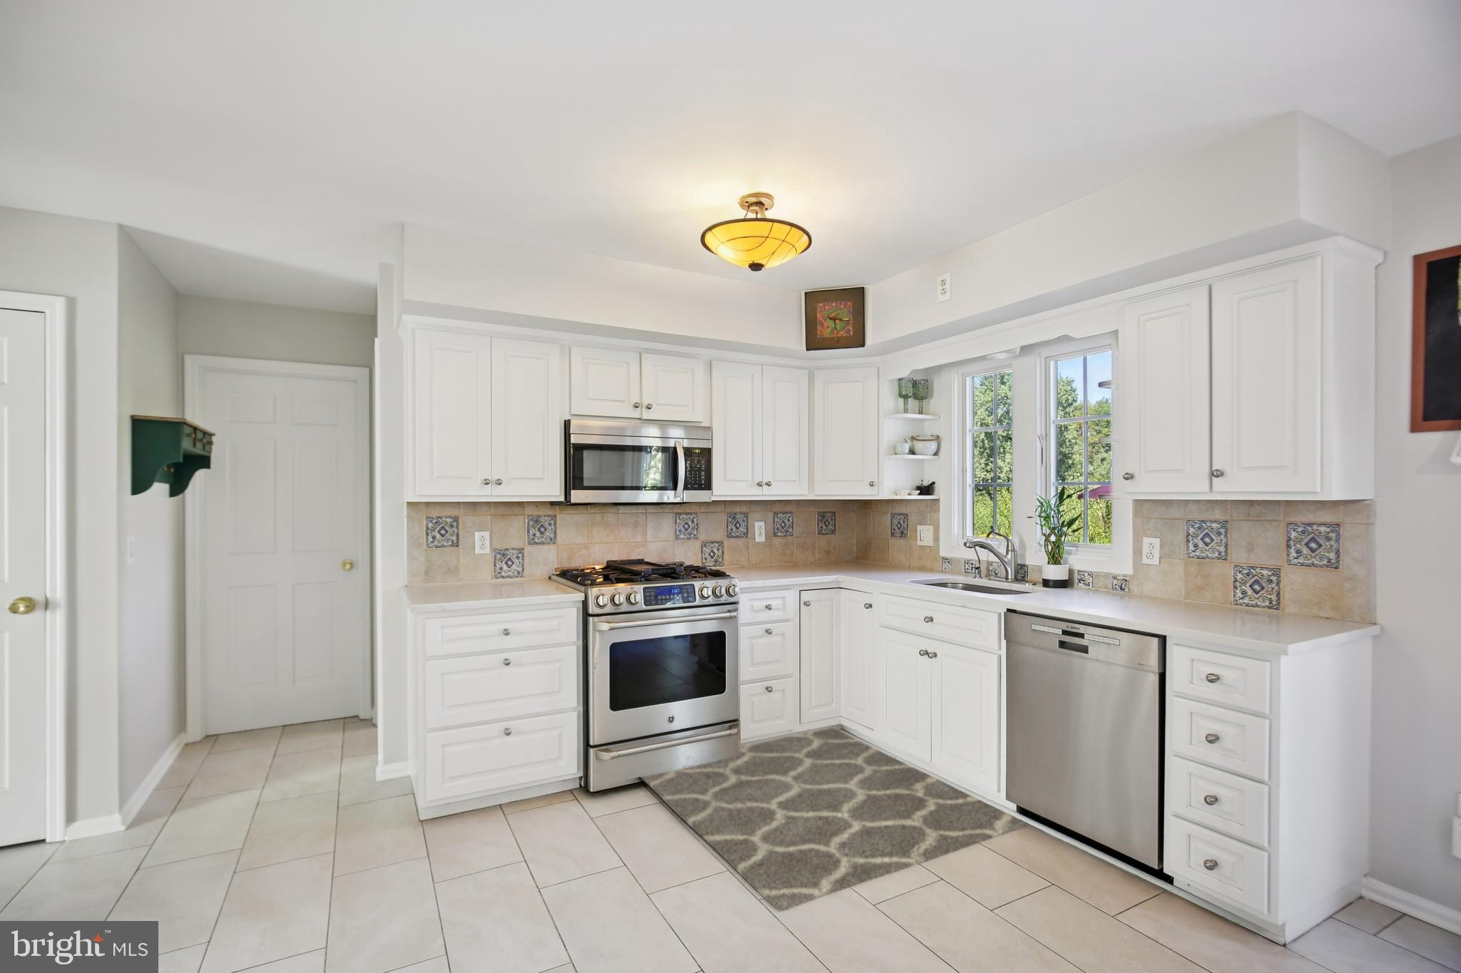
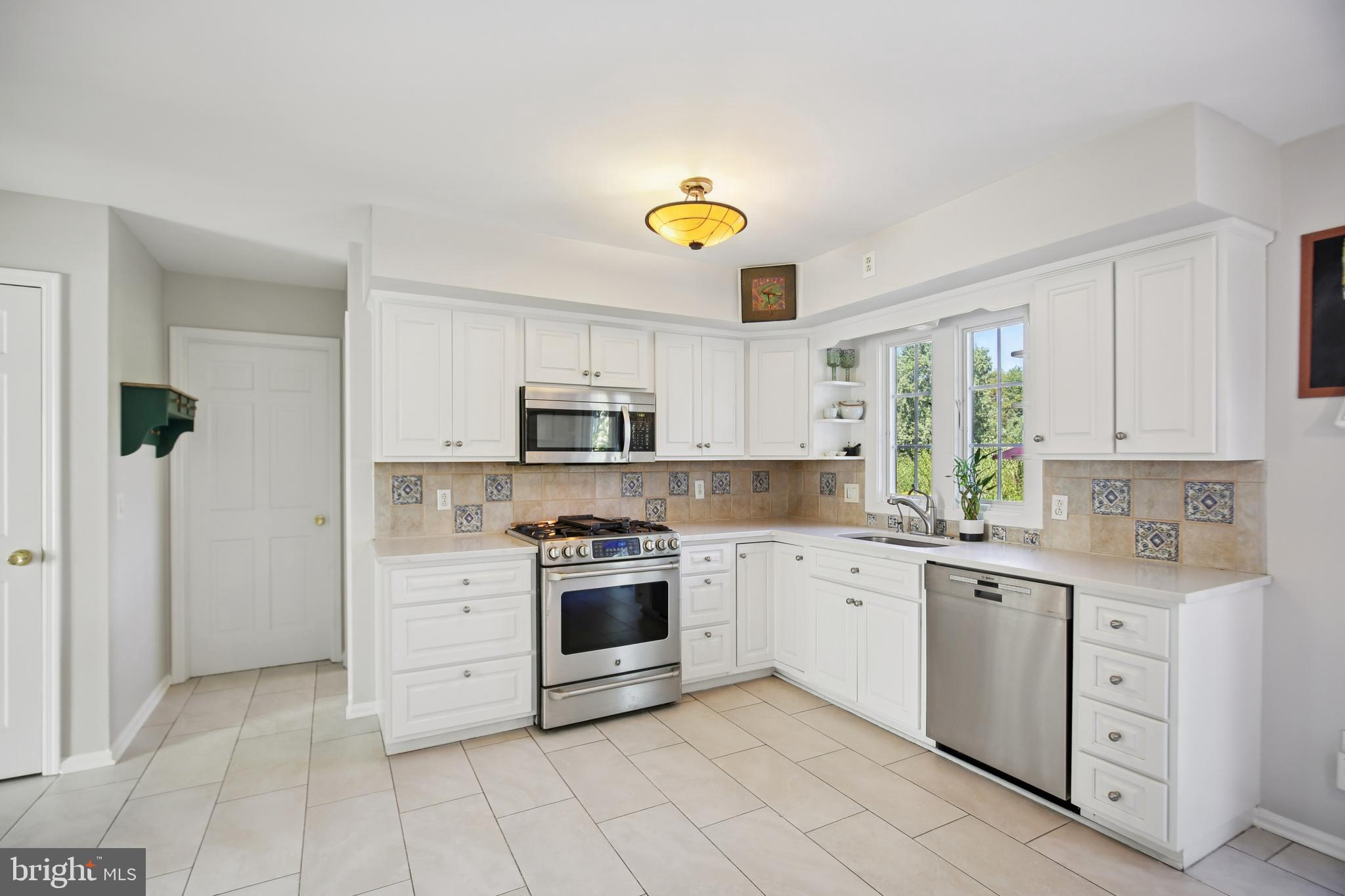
- rug [640,728,1028,912]
